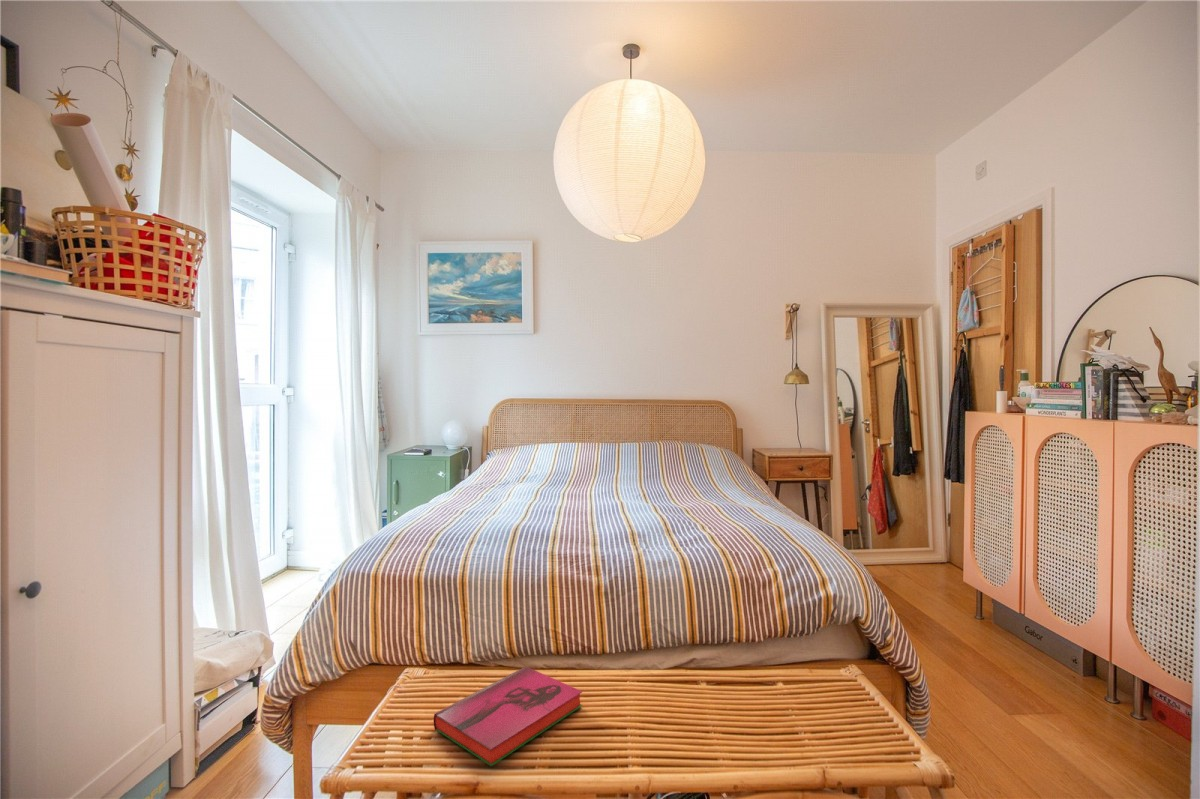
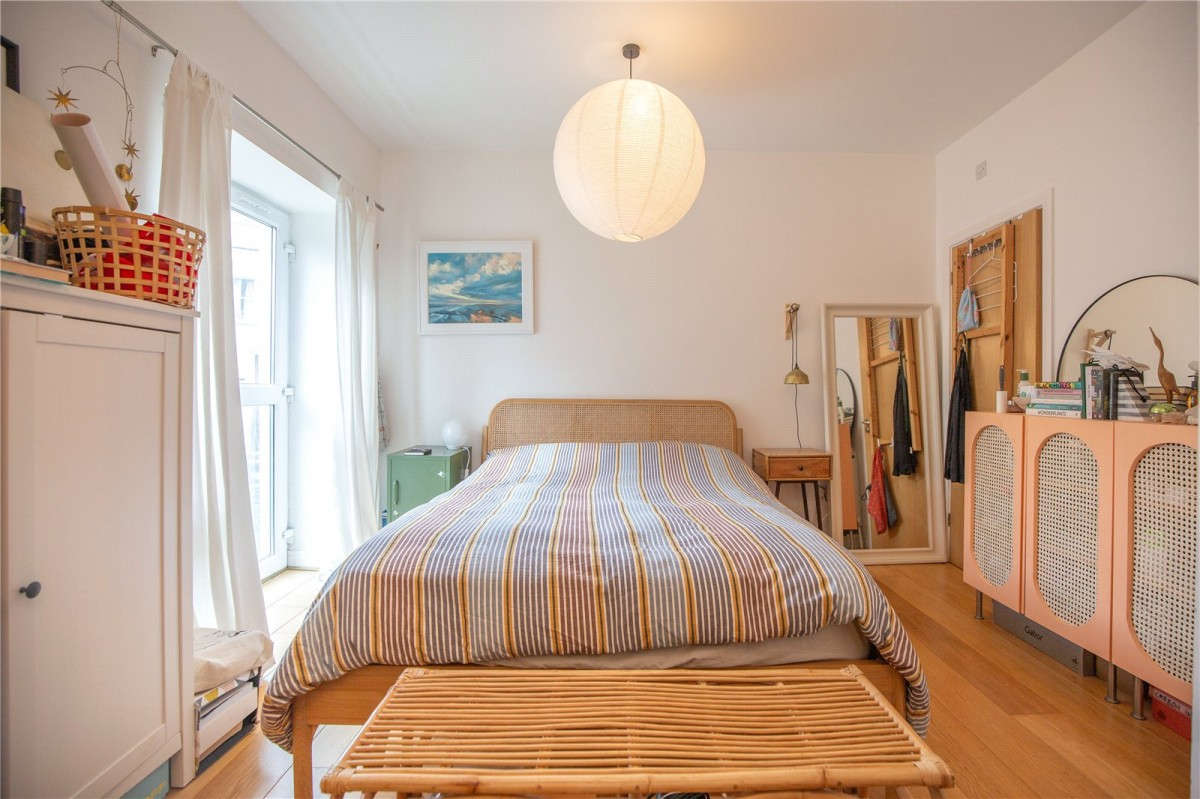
- hardback book [433,665,583,767]
